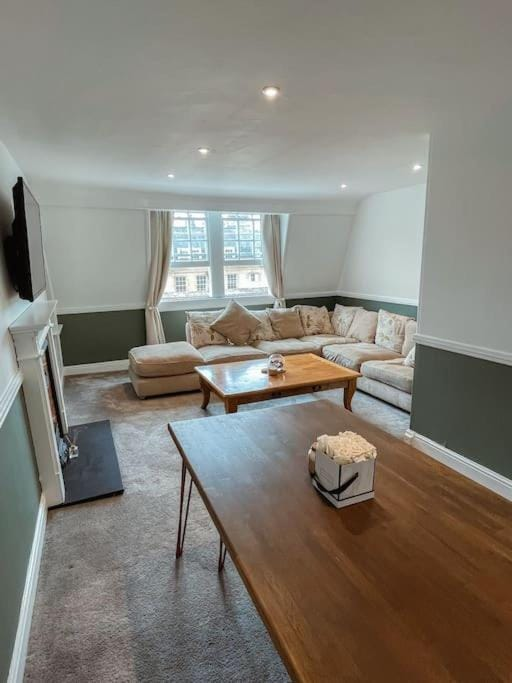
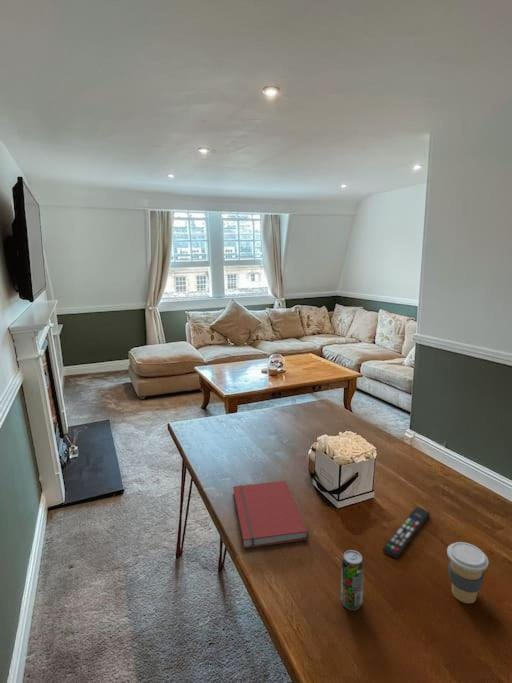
+ coffee cup [446,541,490,604]
+ book [232,480,310,549]
+ remote control [382,506,431,560]
+ beverage can [340,549,365,611]
